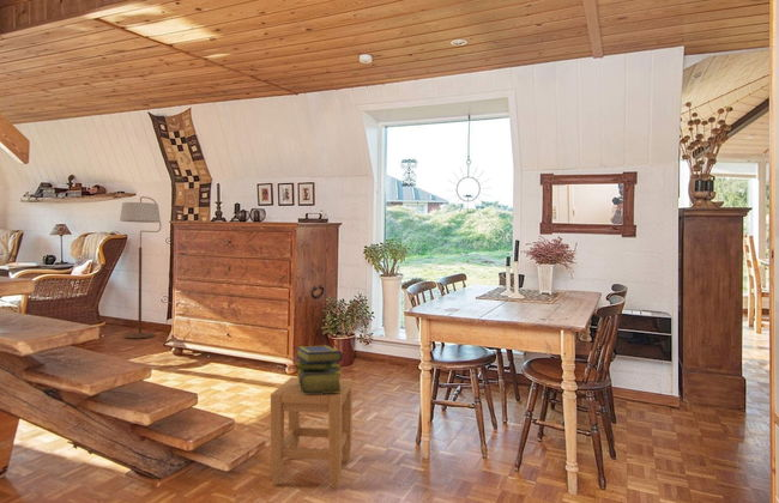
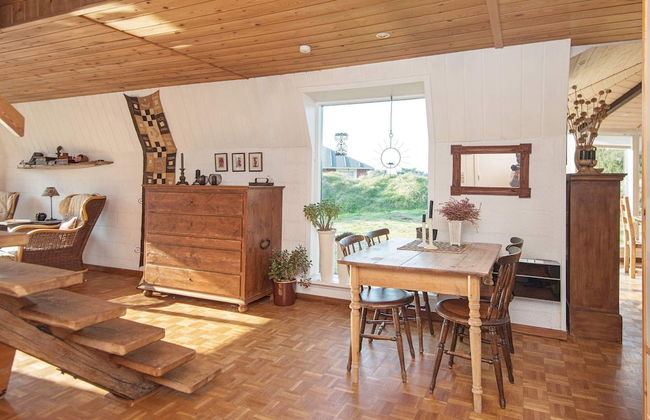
- stool [270,376,354,489]
- stack of books [294,345,344,394]
- floor lamp [119,195,162,339]
